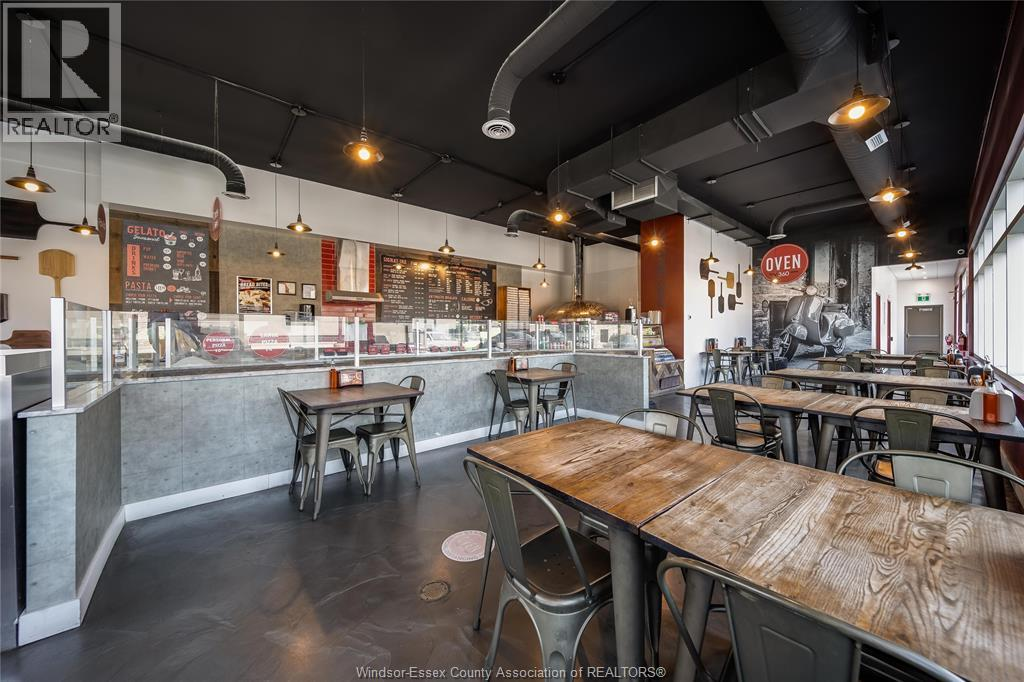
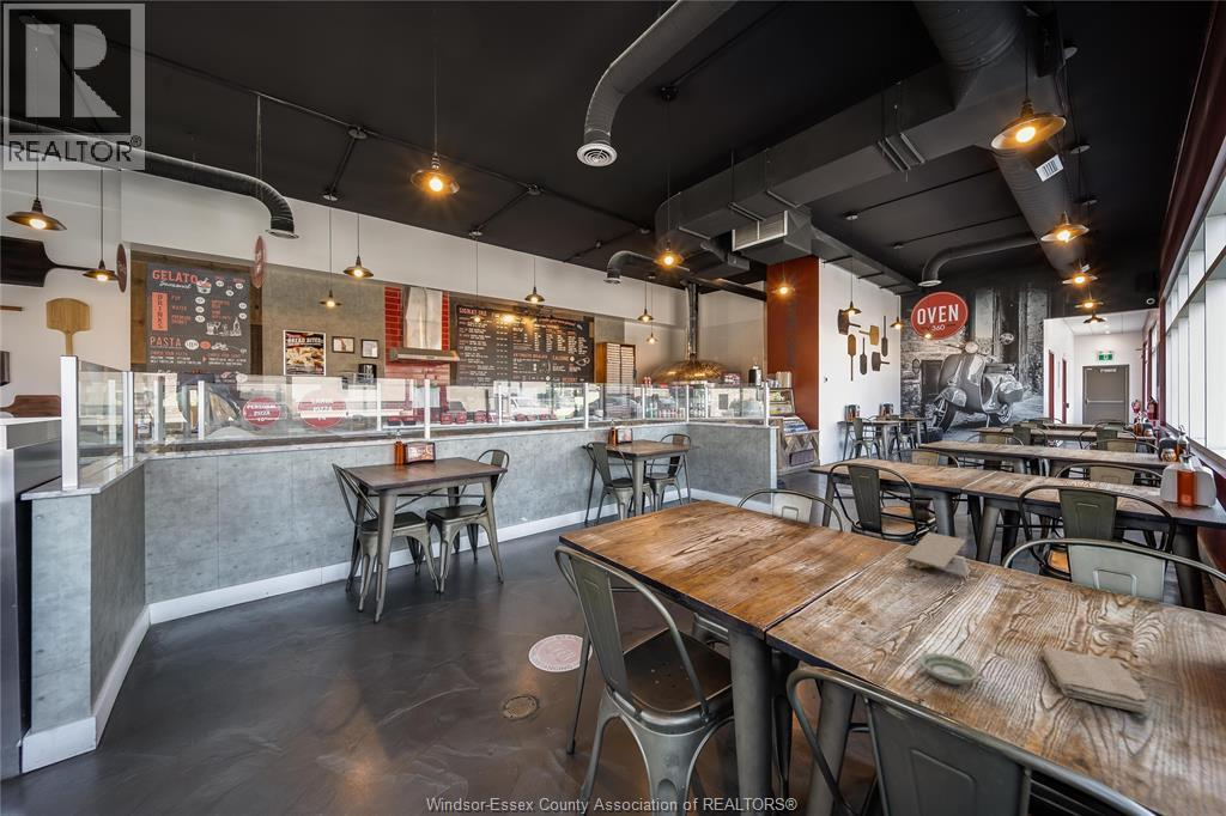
+ saucer [917,652,979,686]
+ washcloth [1039,646,1149,714]
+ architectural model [904,531,970,577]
